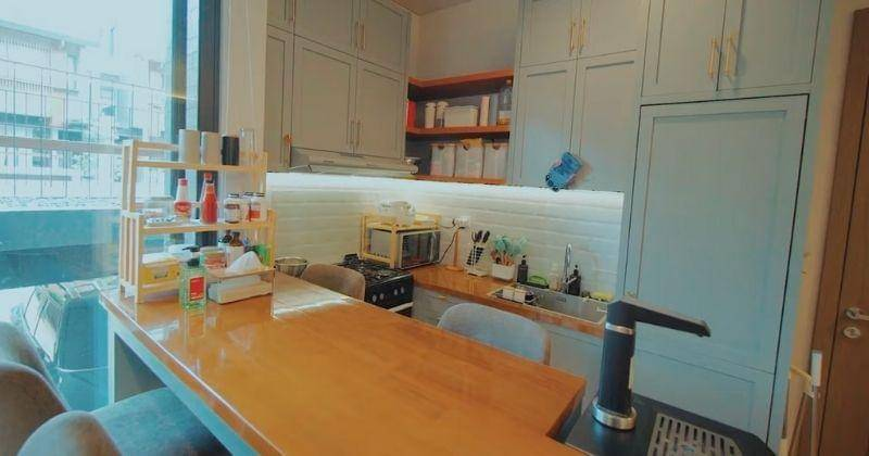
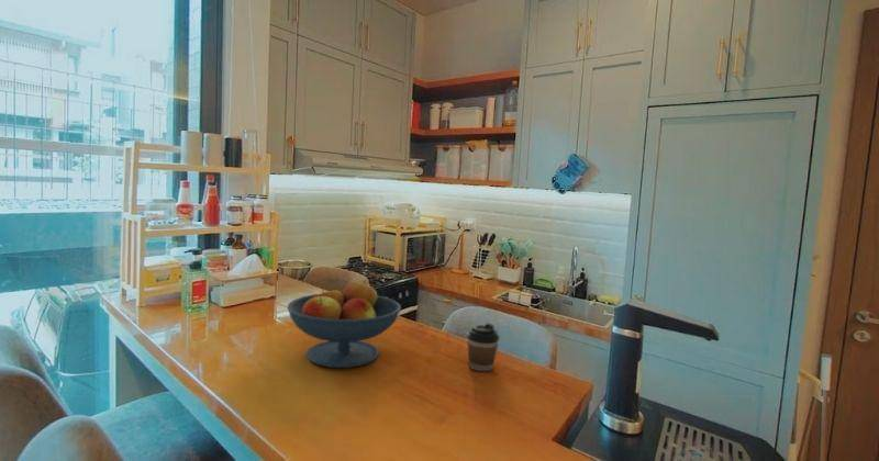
+ coffee cup [466,322,500,372]
+ fruit bowl [286,280,402,369]
